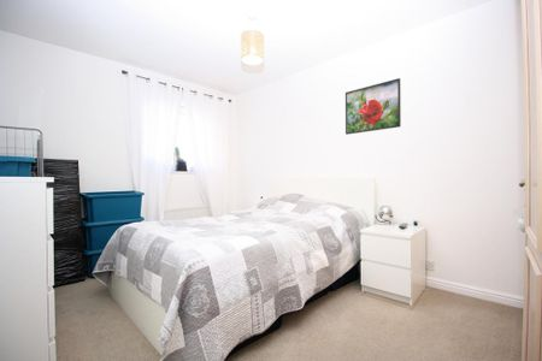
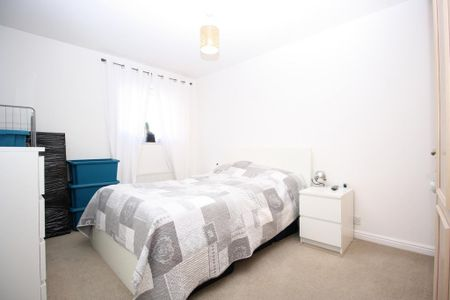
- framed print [344,77,402,136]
